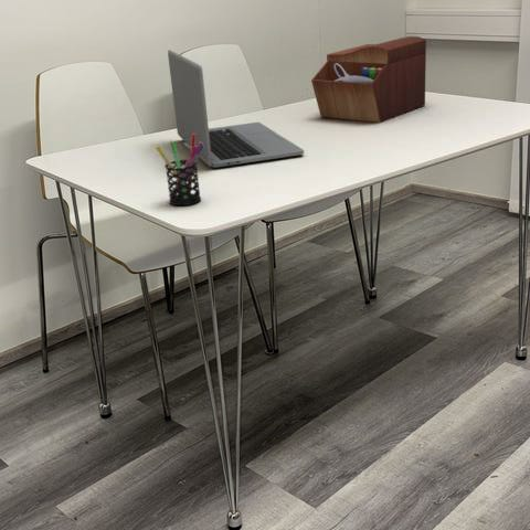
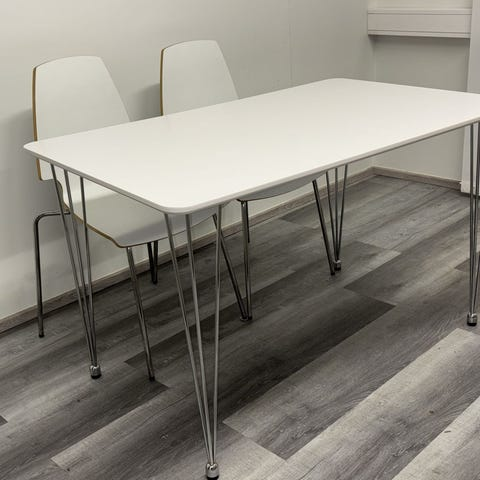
- sewing box [310,35,427,124]
- laptop [167,49,305,168]
- pen holder [155,134,204,206]
